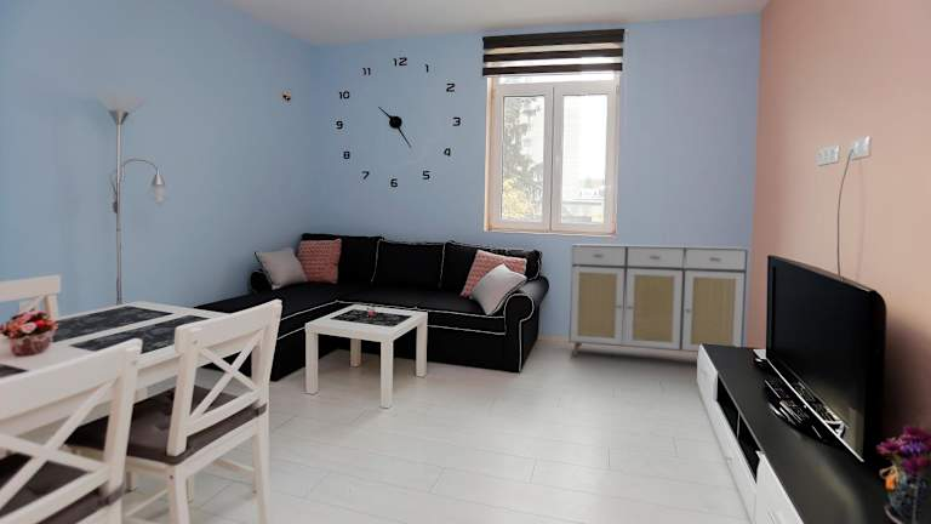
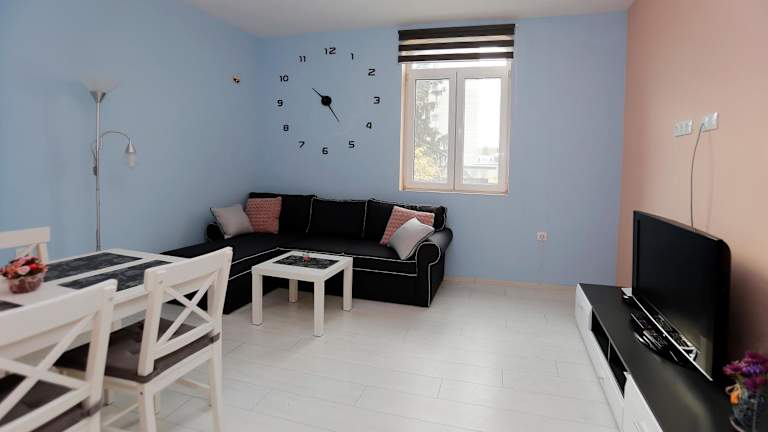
- sideboard [567,243,750,358]
